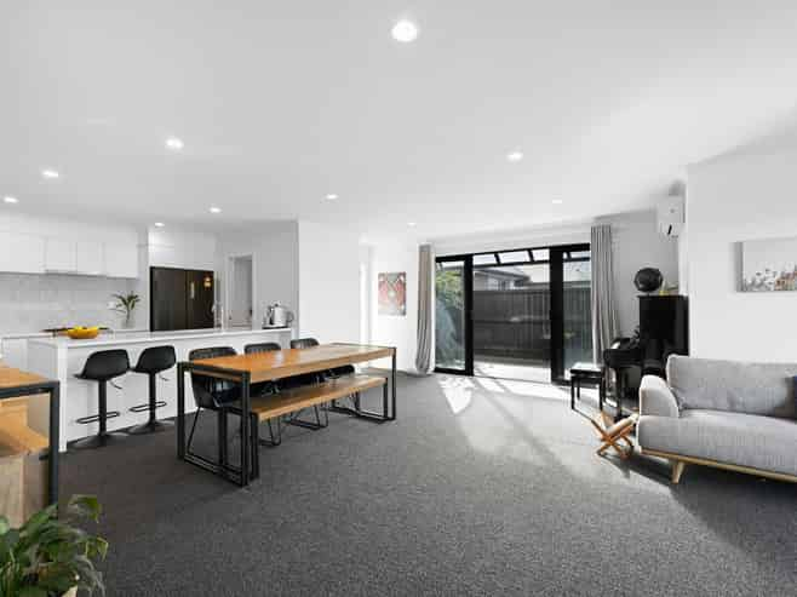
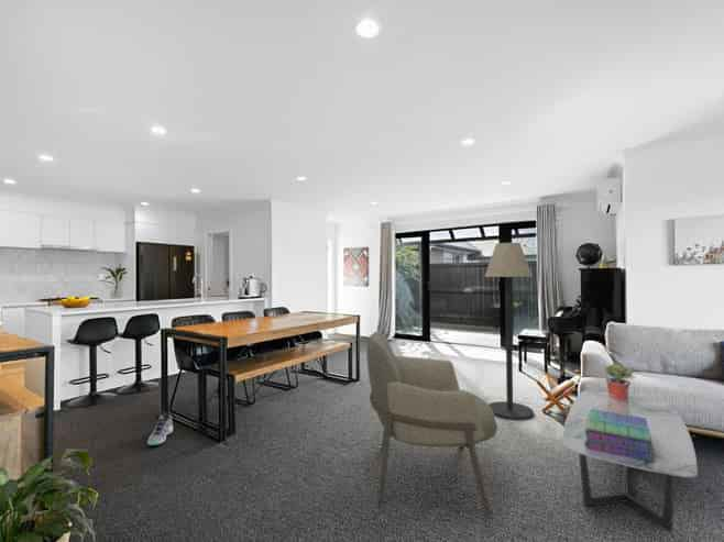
+ armchair [365,330,498,516]
+ sneaker [146,408,174,446]
+ stack of books [584,409,655,462]
+ potted plant [602,362,637,399]
+ coffee table [561,389,699,533]
+ floor lamp [484,242,535,421]
